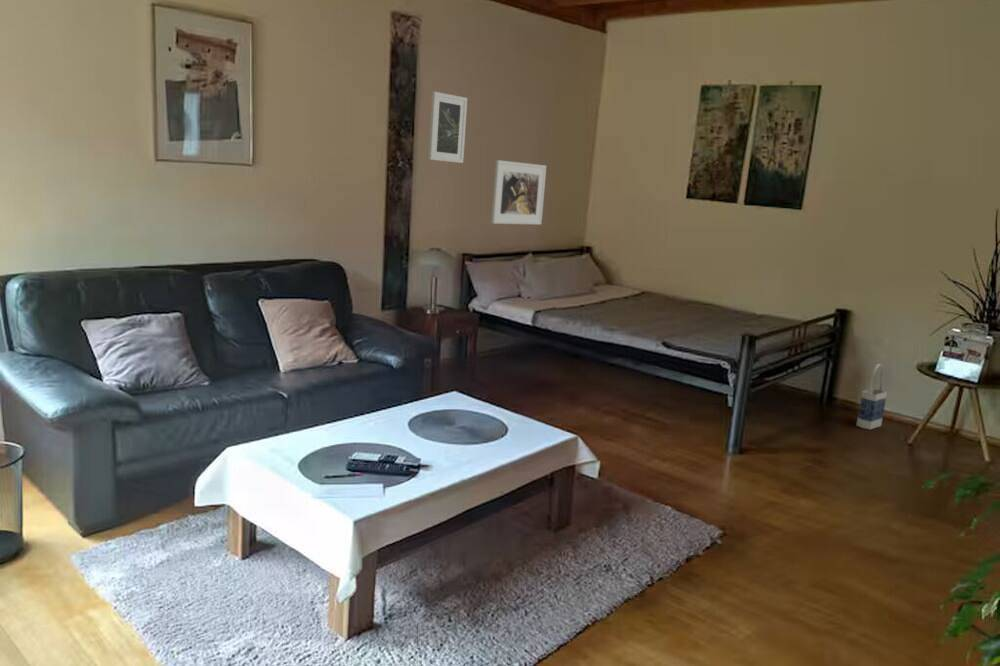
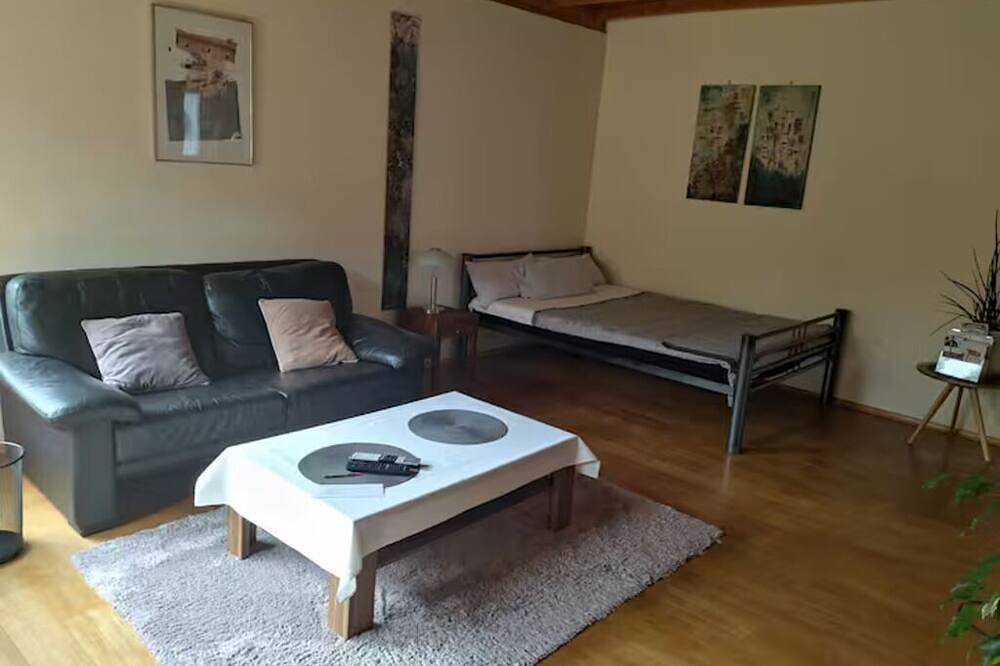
- bag [855,363,888,430]
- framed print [427,91,468,164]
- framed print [490,159,547,226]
